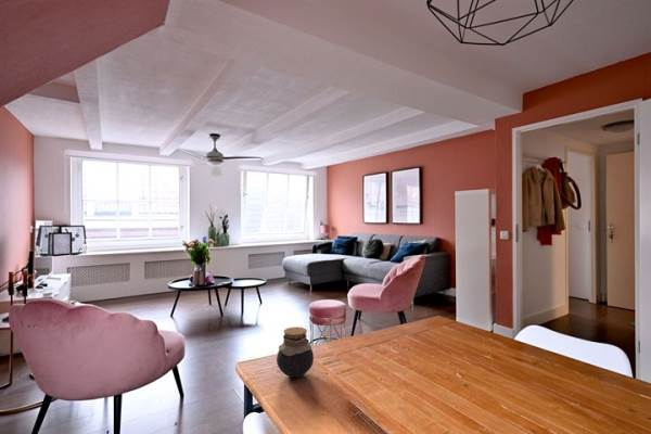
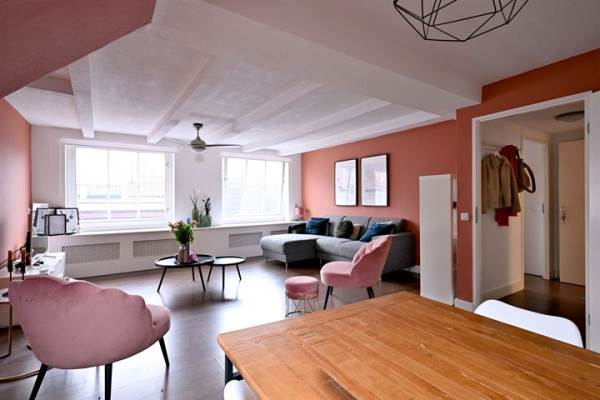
- jar [276,326,315,378]
